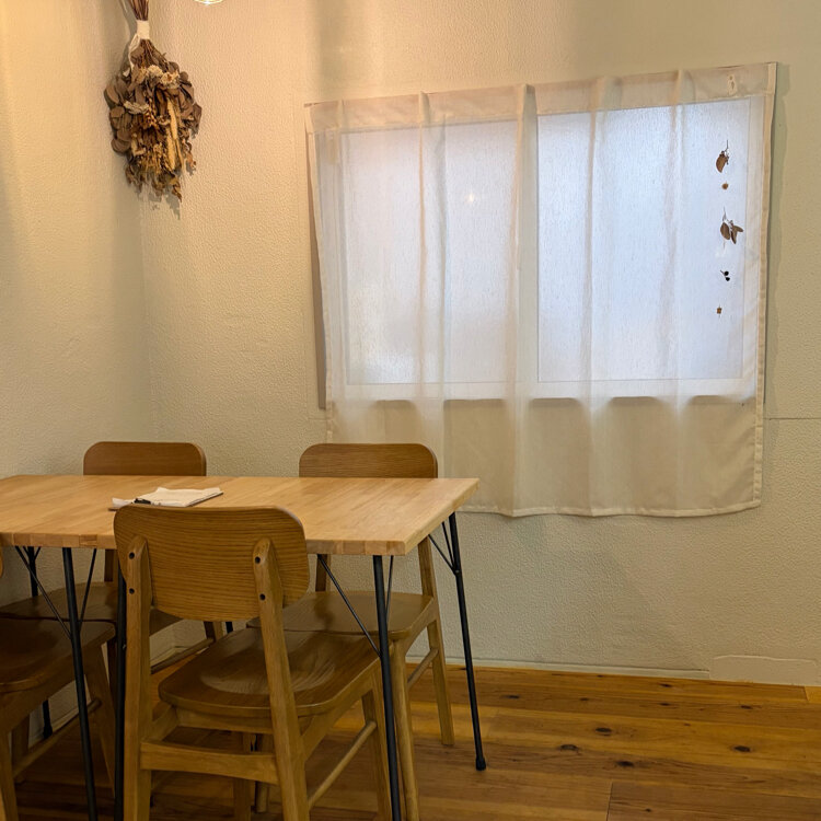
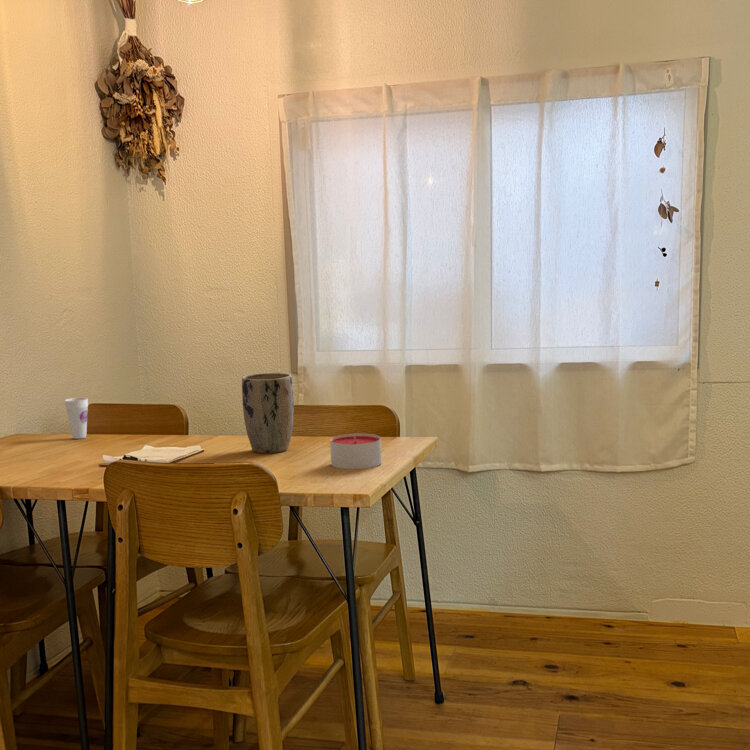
+ candle [329,432,383,470]
+ cup [64,396,89,440]
+ plant pot [241,372,295,454]
